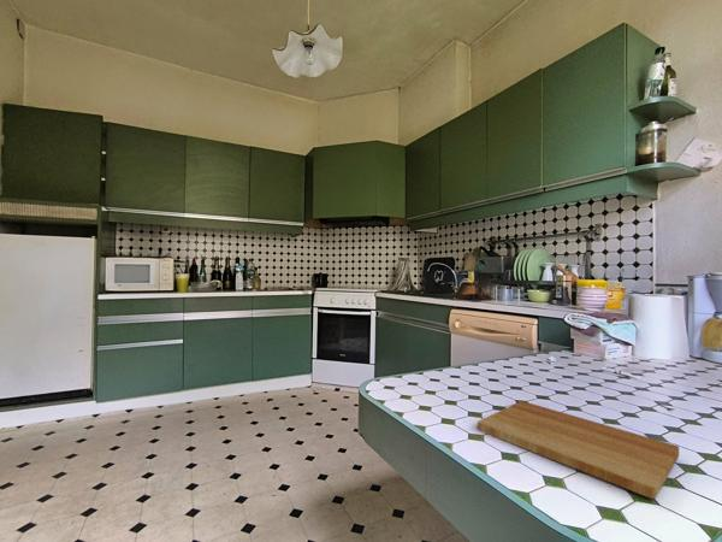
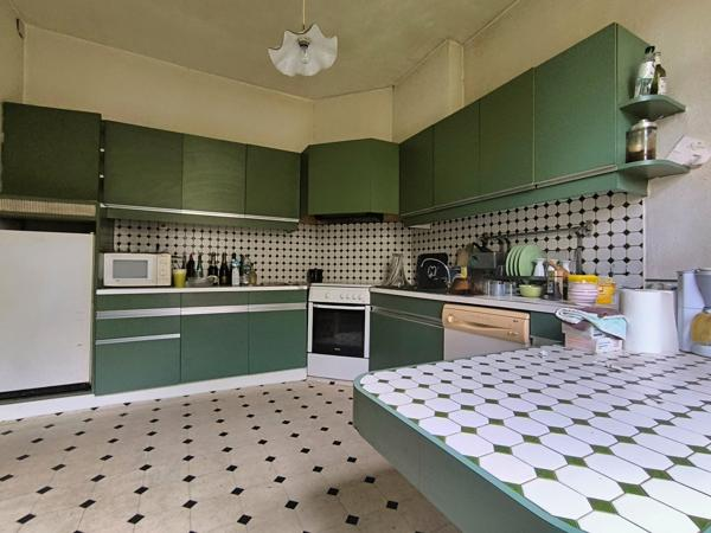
- cutting board [477,400,680,500]
